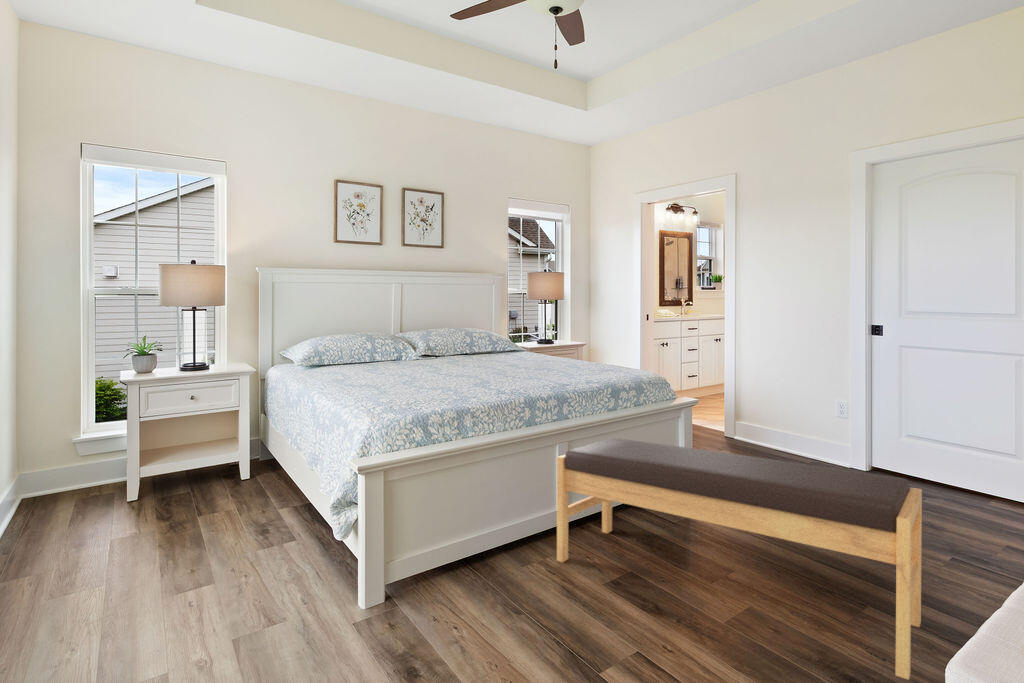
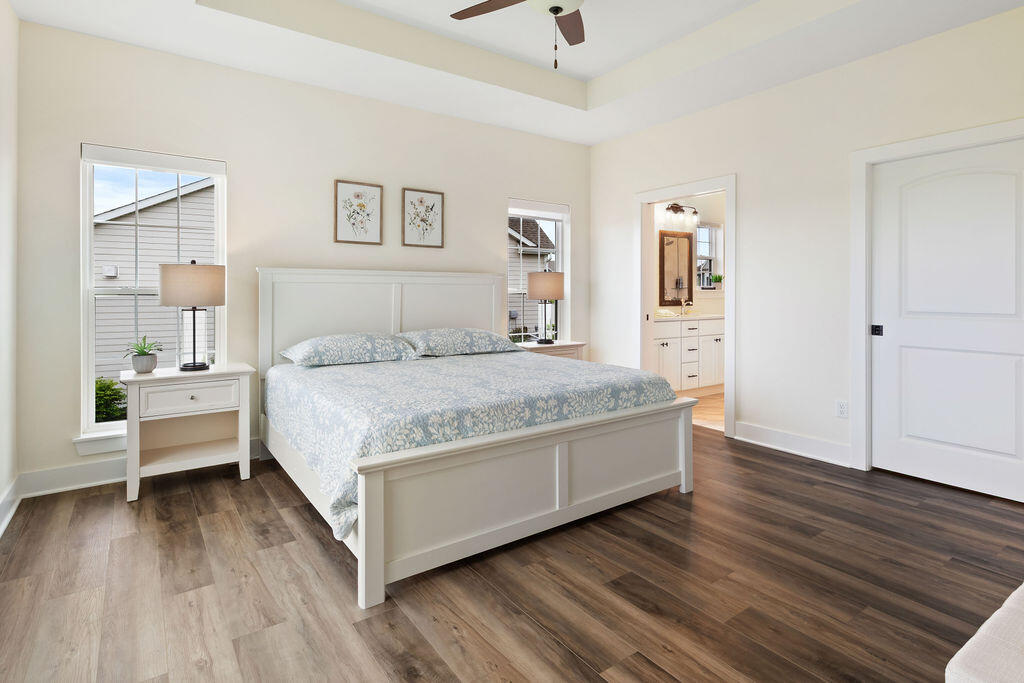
- bench [556,437,923,681]
